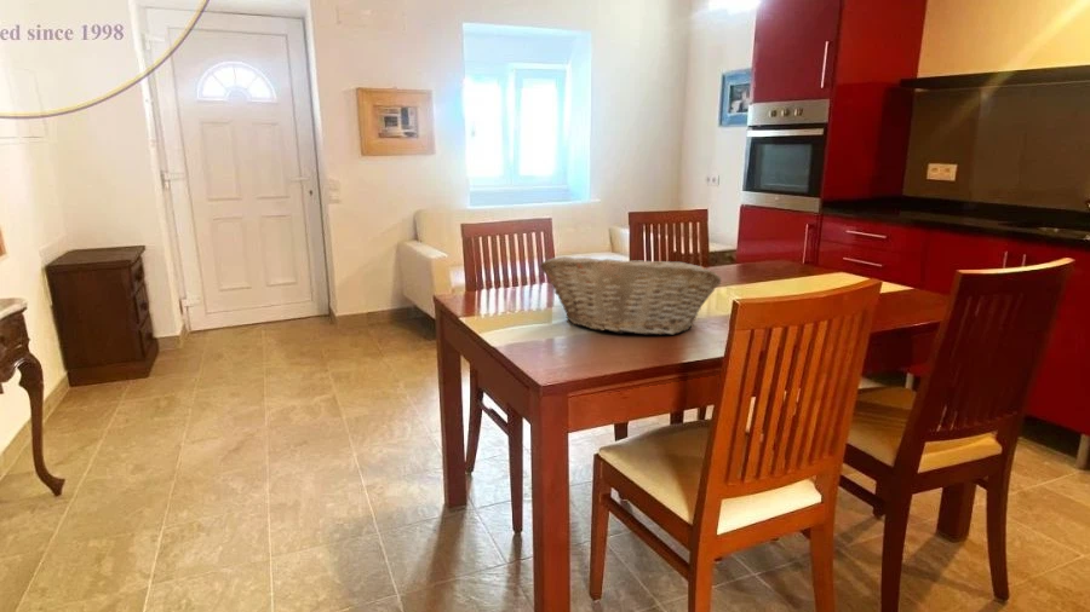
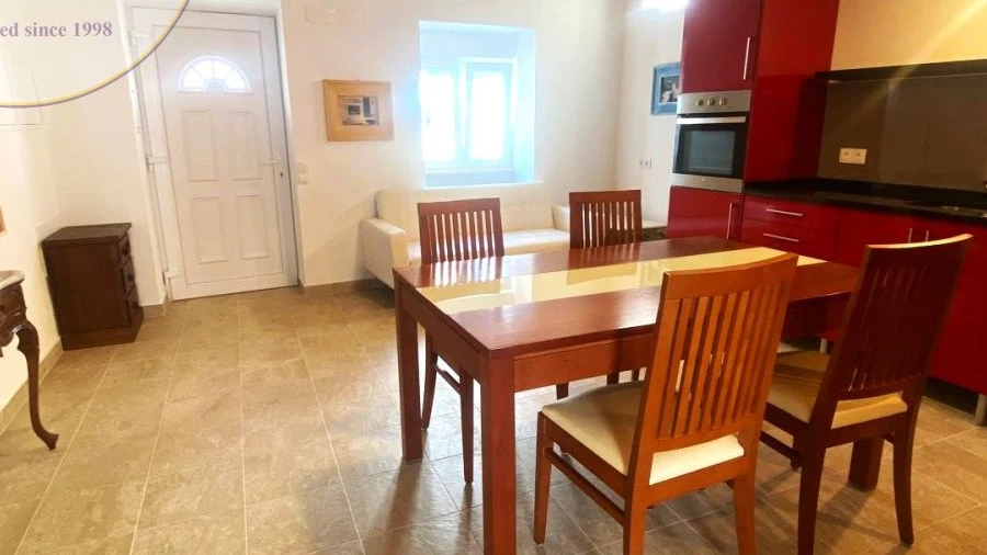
- fruit basket [539,255,722,336]
